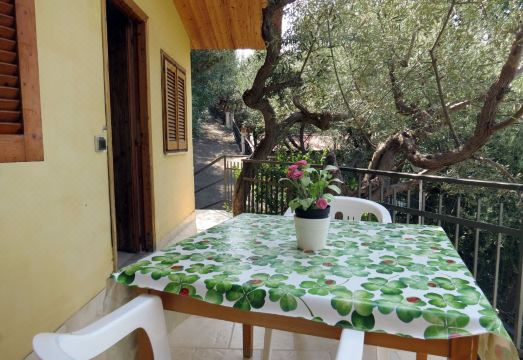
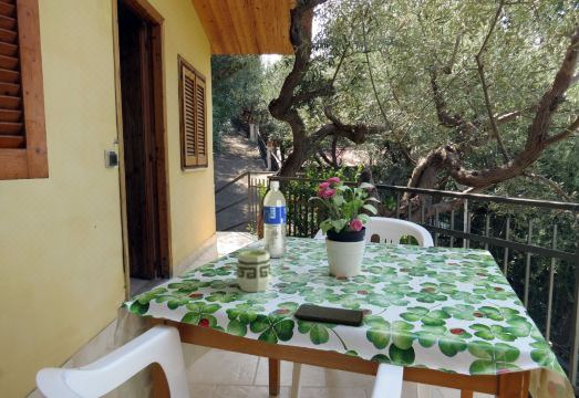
+ water bottle [262,180,287,259]
+ cup [235,249,272,293]
+ smartphone [294,303,364,326]
